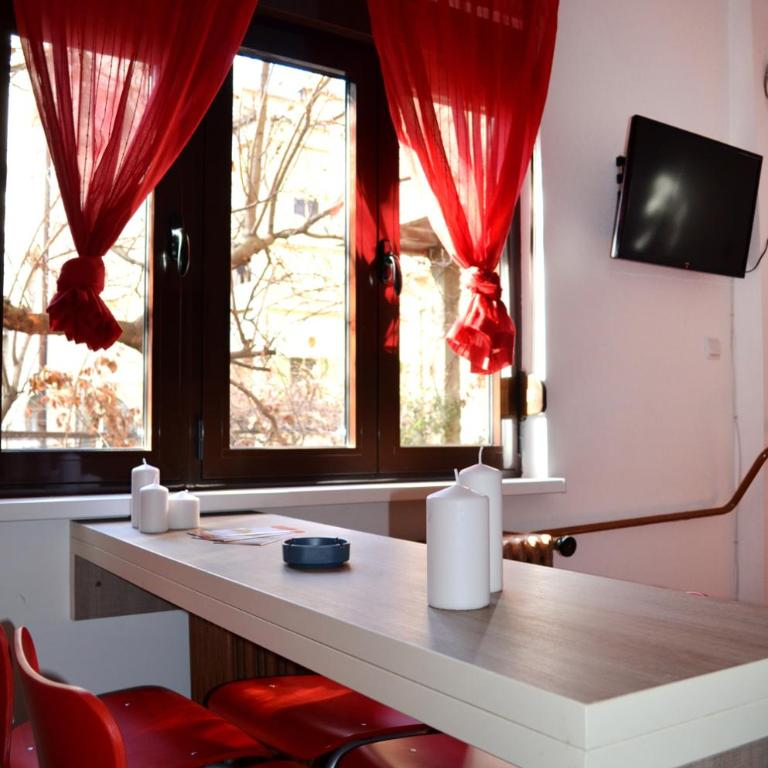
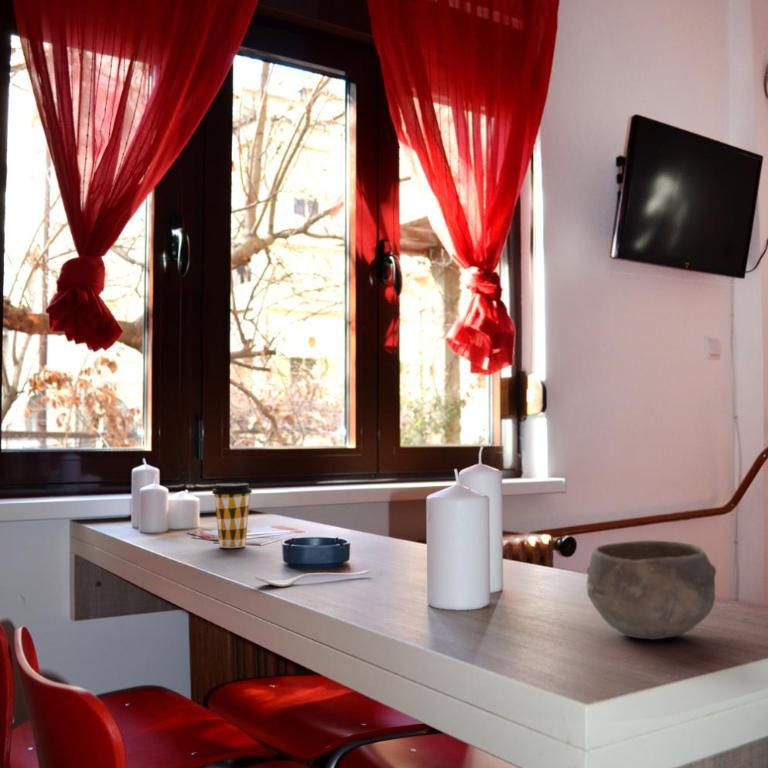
+ bowl [586,540,717,641]
+ coffee cup [211,482,253,549]
+ spoon [254,569,371,588]
